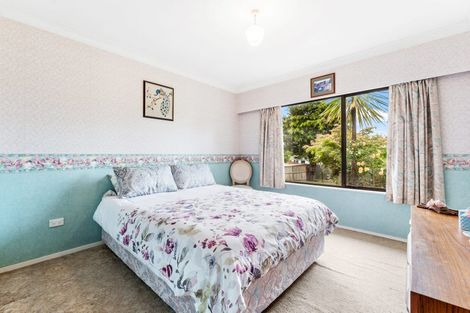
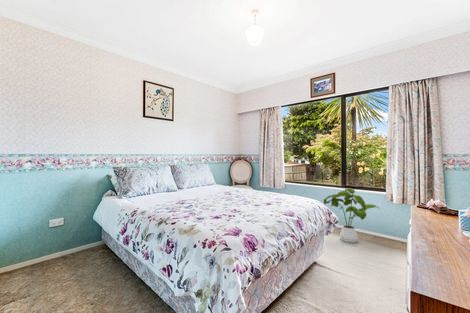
+ house plant [322,187,379,244]
